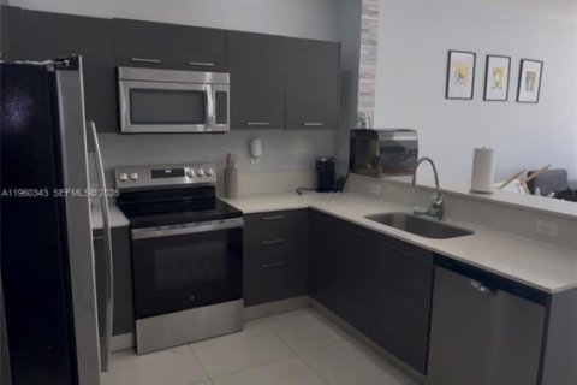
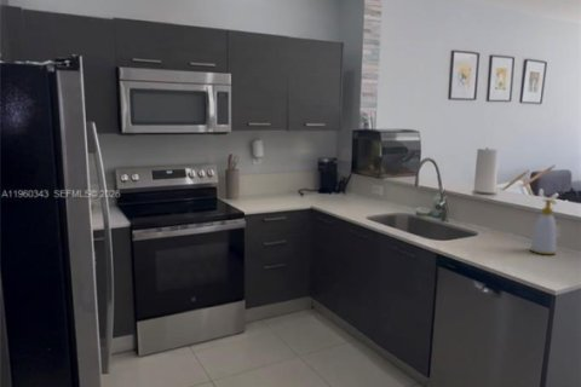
+ soap bottle [529,198,558,255]
